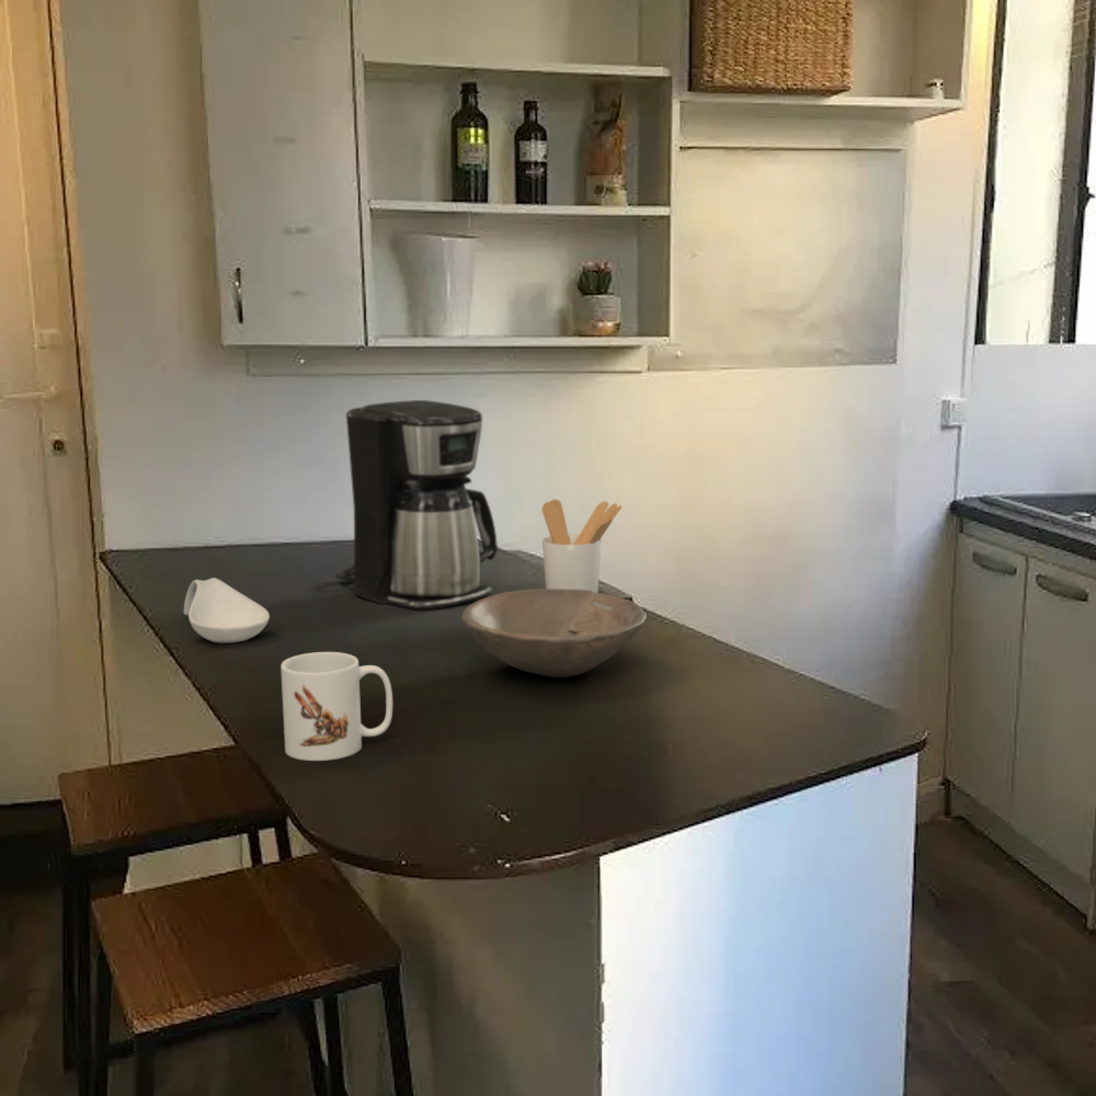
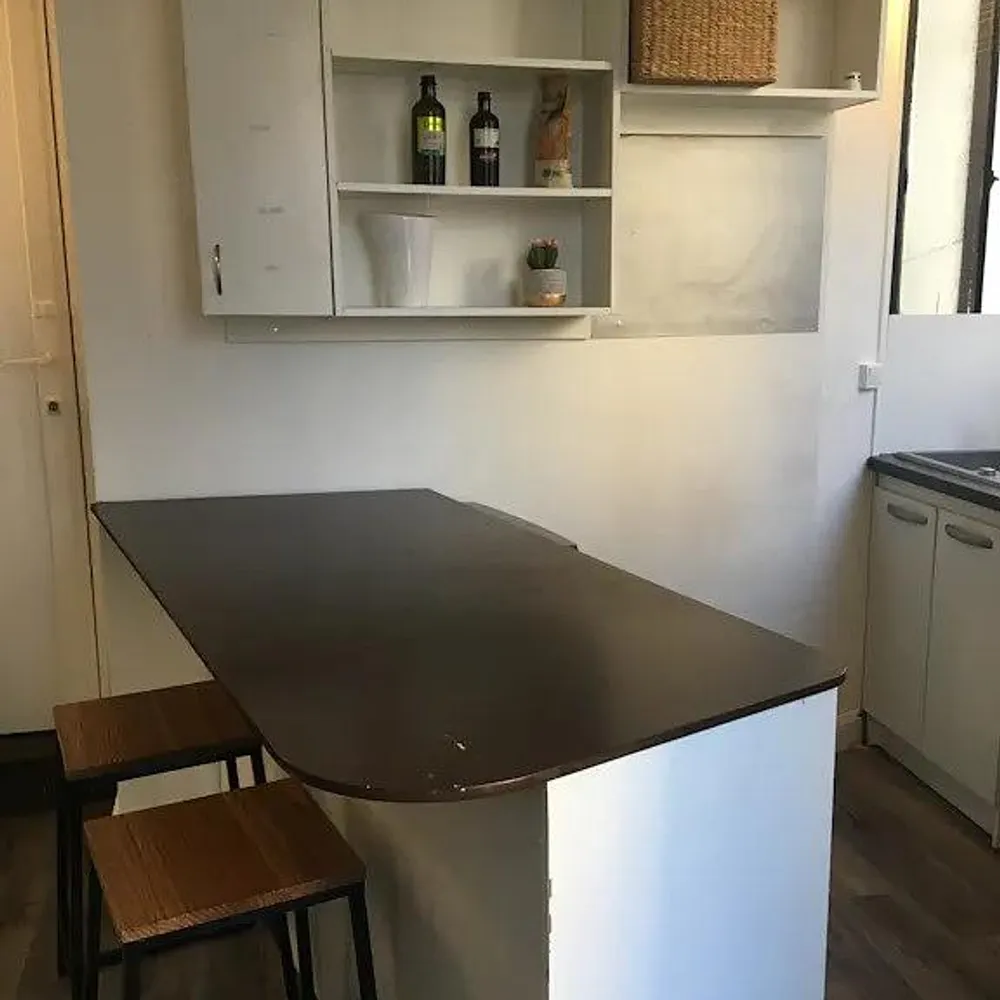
- bowl [460,587,648,678]
- spoon rest [183,576,271,644]
- coffee maker [334,399,499,612]
- utensil holder [541,499,623,594]
- mug [279,651,393,762]
